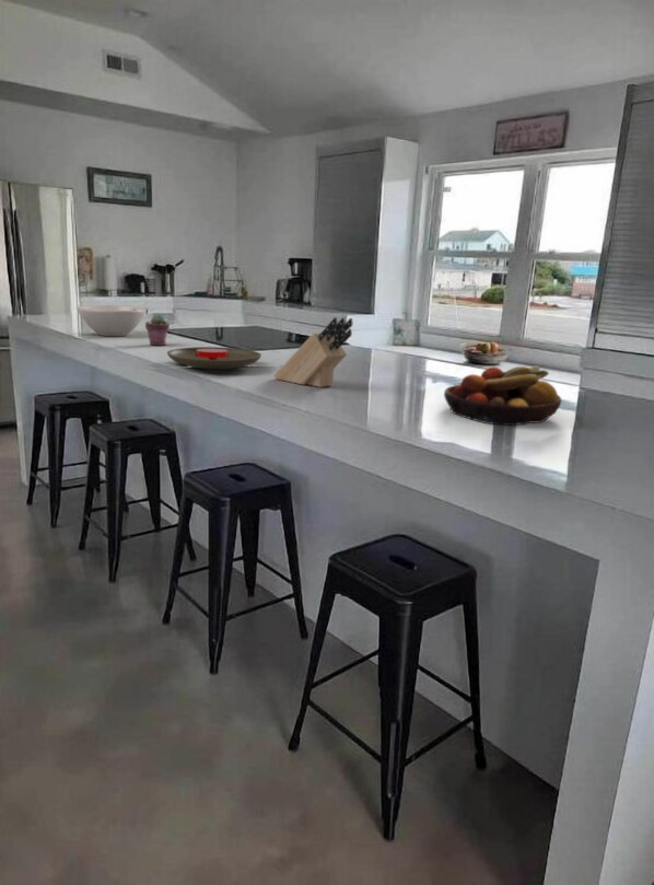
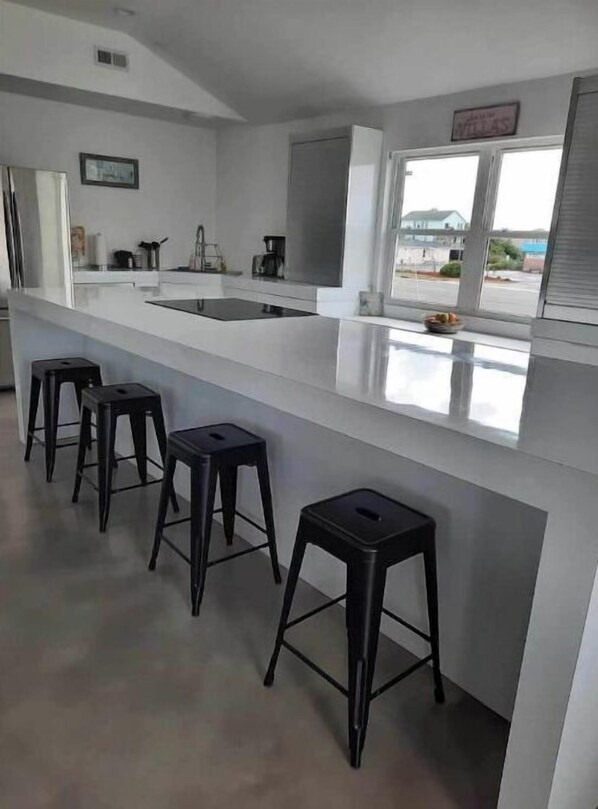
- bowl [75,304,148,337]
- fruit bowl [443,365,562,427]
- knife block [273,316,353,388]
- potted succulent [144,313,171,347]
- plate [166,346,262,370]
